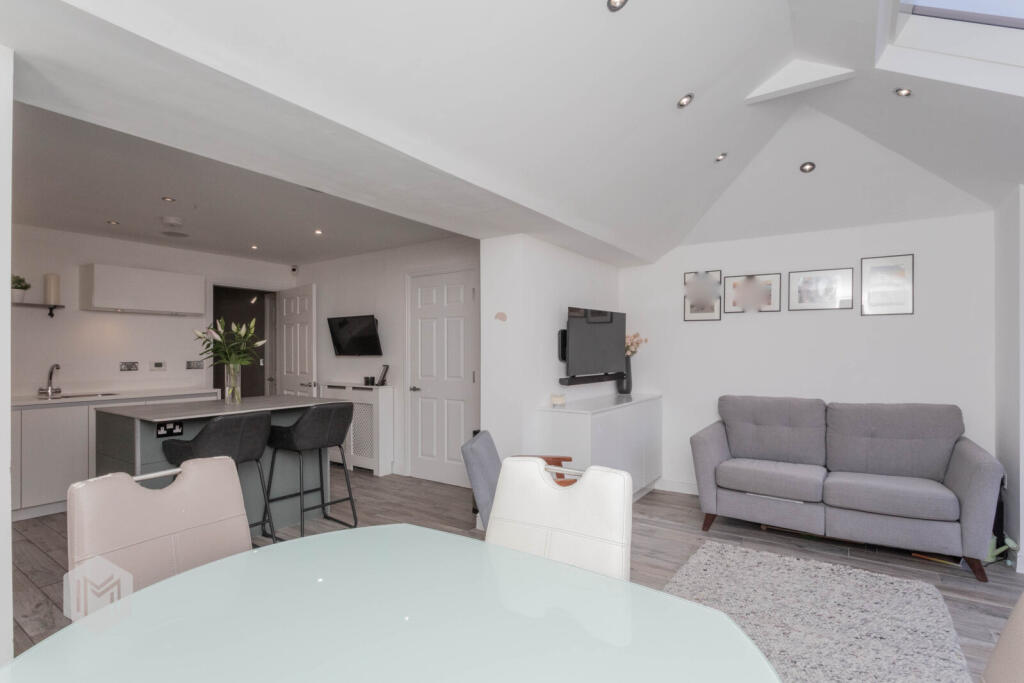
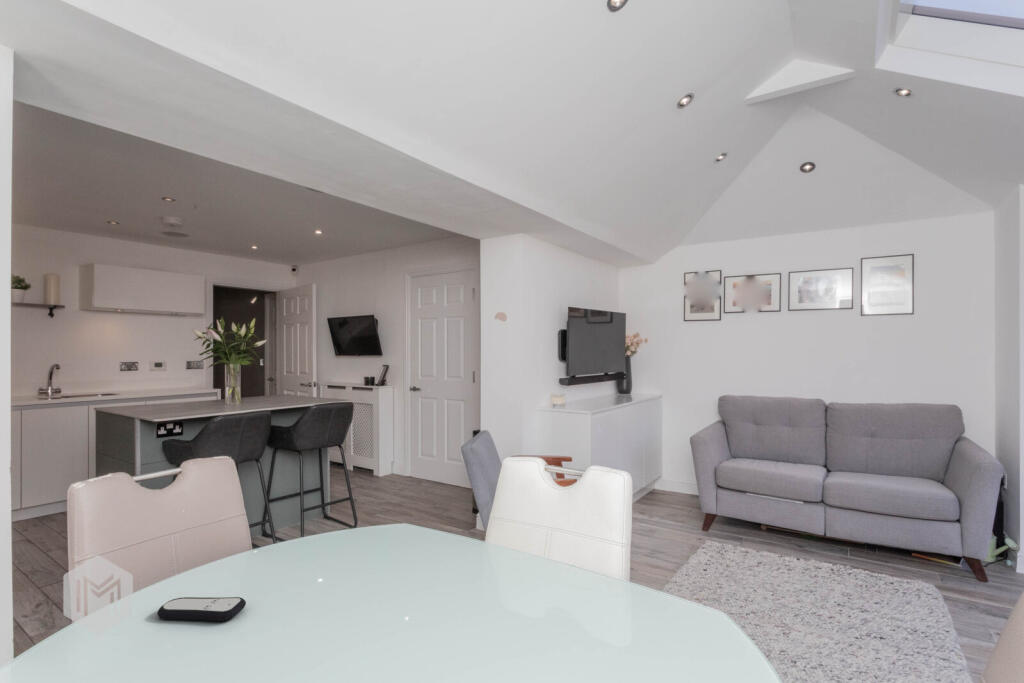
+ remote control [156,596,247,622]
